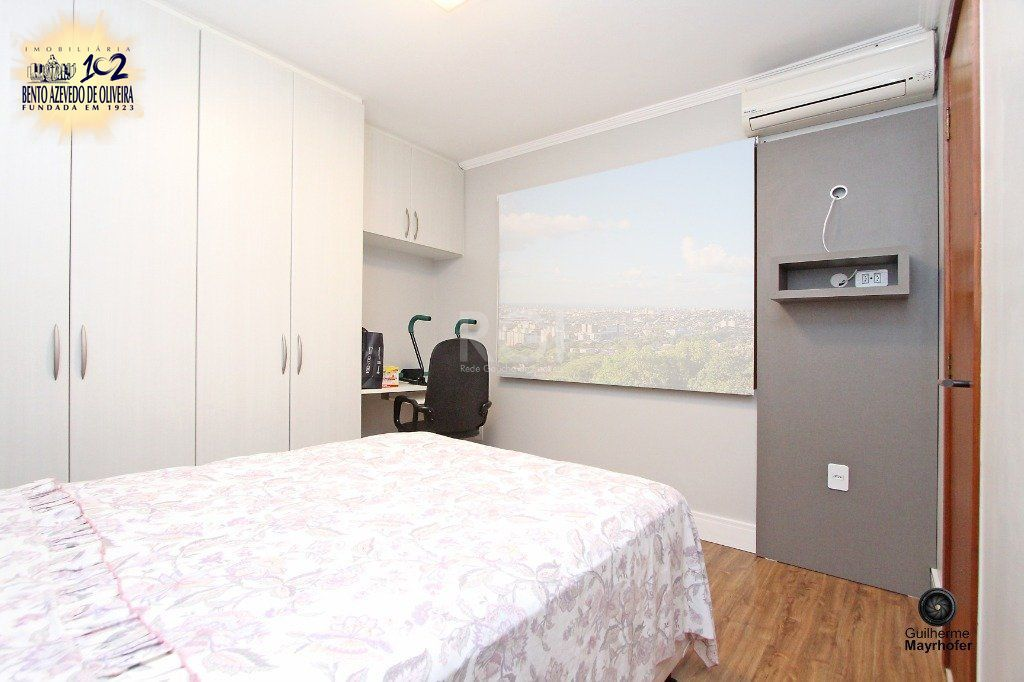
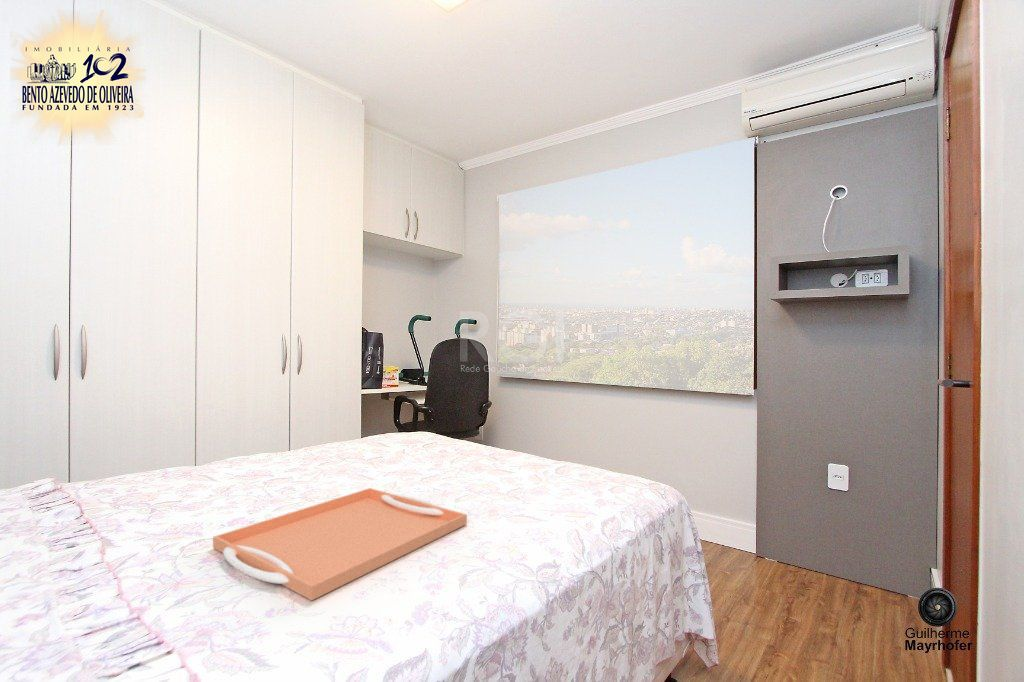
+ serving tray [212,487,468,601]
